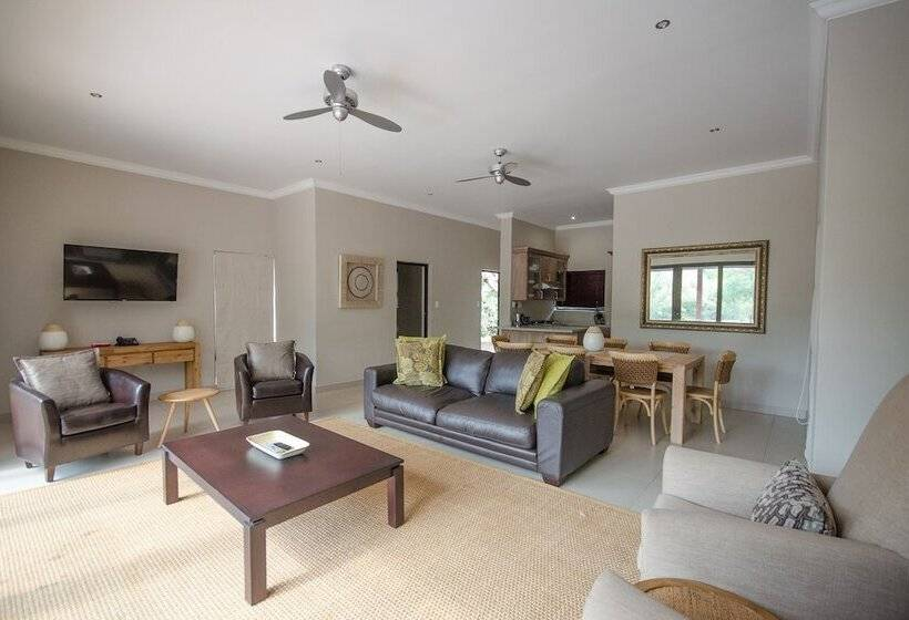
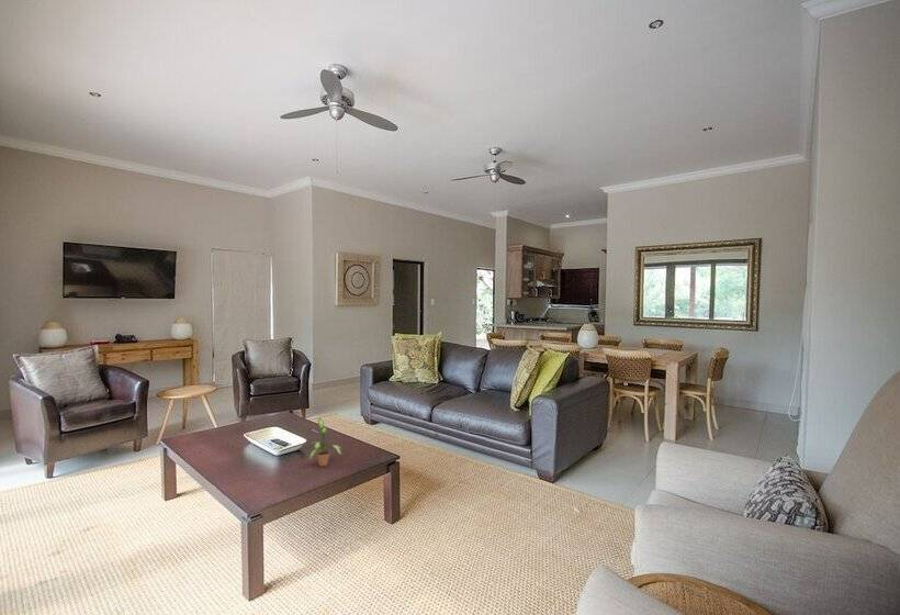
+ potted plant [308,416,342,467]
